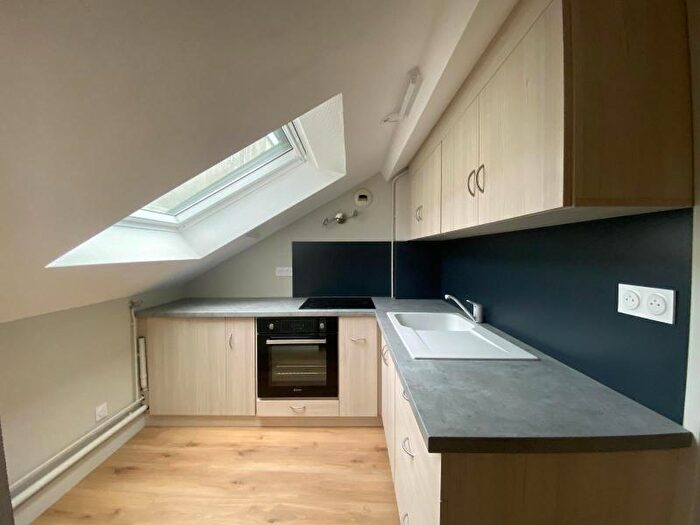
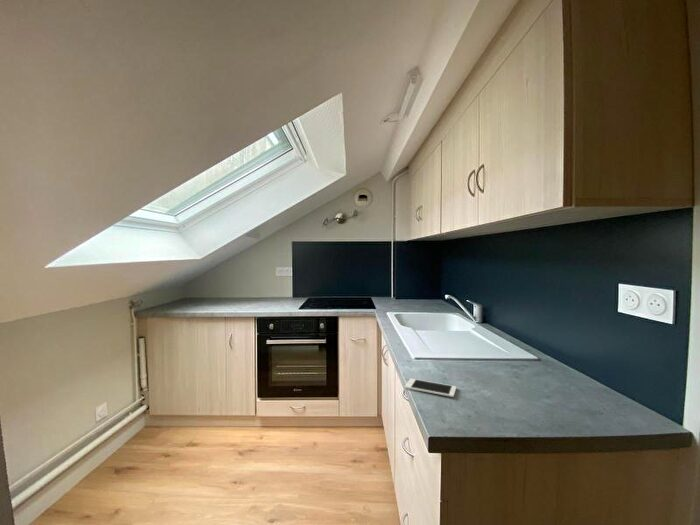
+ cell phone [404,378,457,398]
